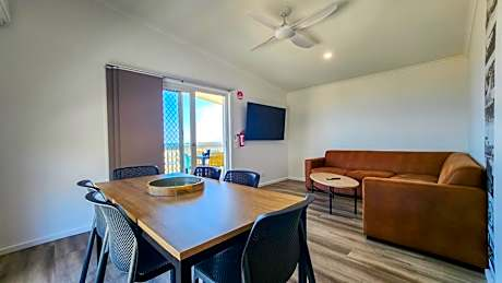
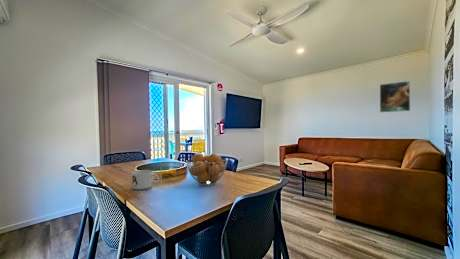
+ mug [131,169,160,191]
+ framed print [379,80,411,113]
+ fruit basket [185,153,229,187]
